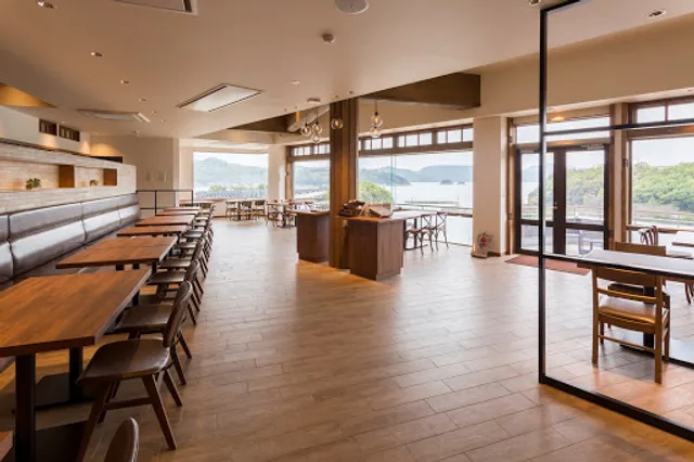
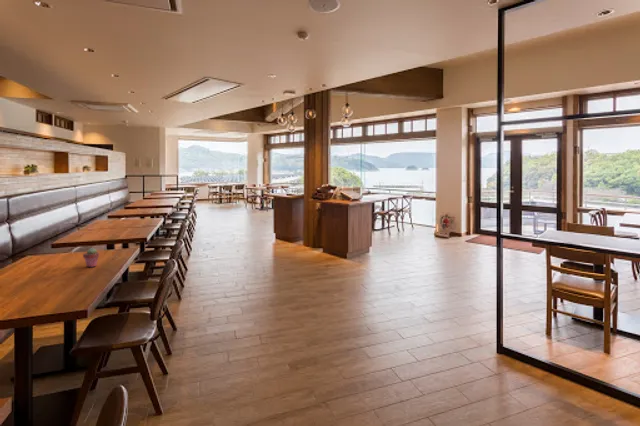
+ potted succulent [82,247,100,268]
